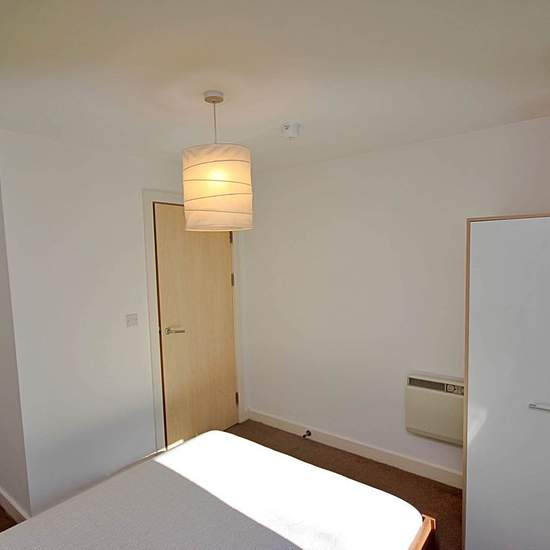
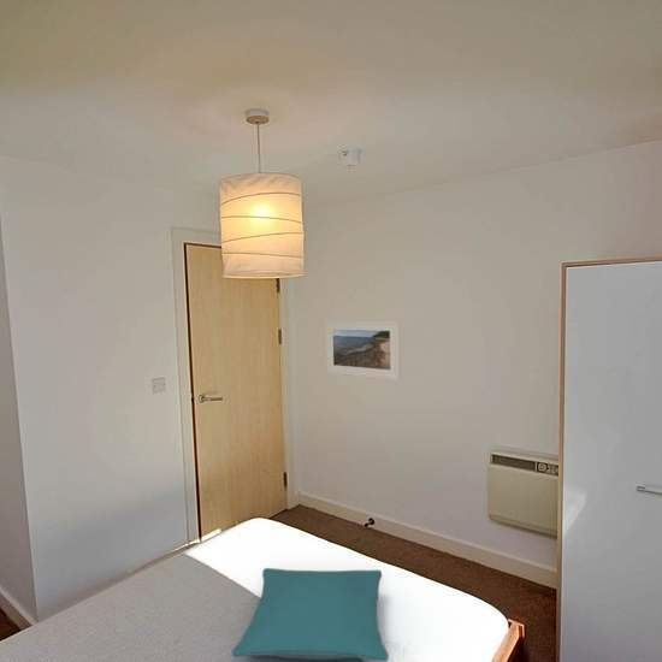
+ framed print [324,319,402,382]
+ pillow [231,567,390,662]
